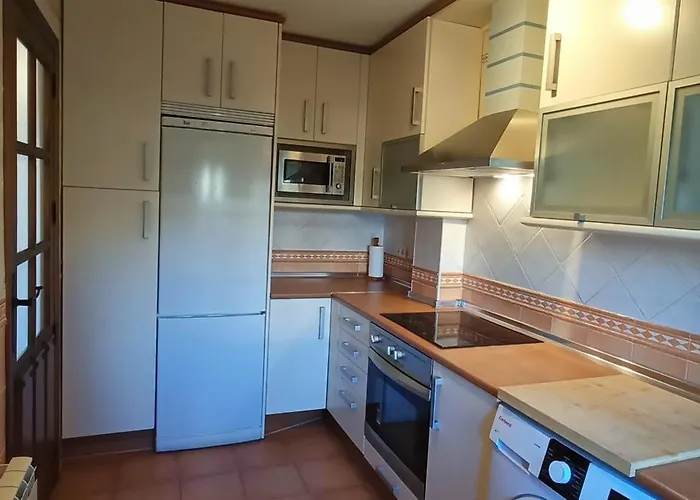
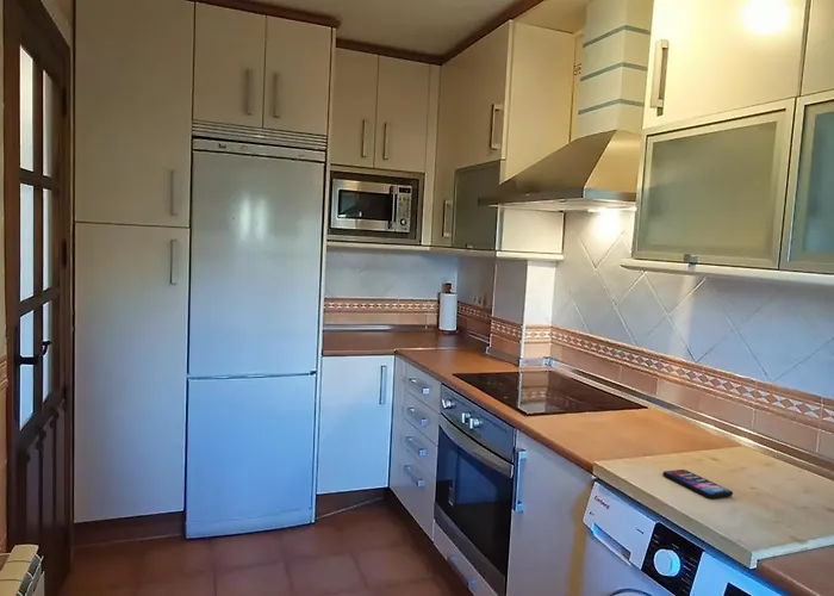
+ smartphone [662,468,734,499]
